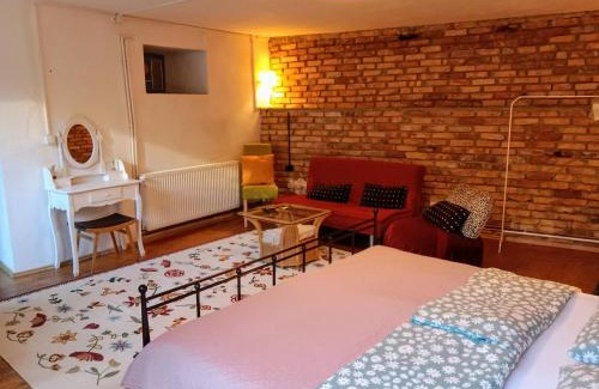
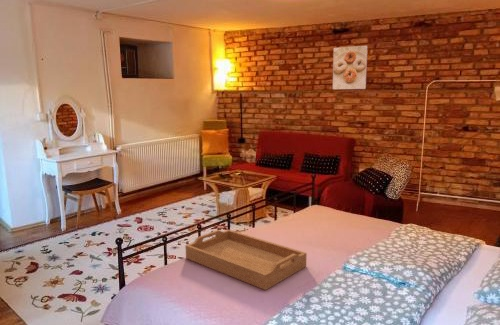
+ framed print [332,45,368,90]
+ serving tray [185,229,307,291]
